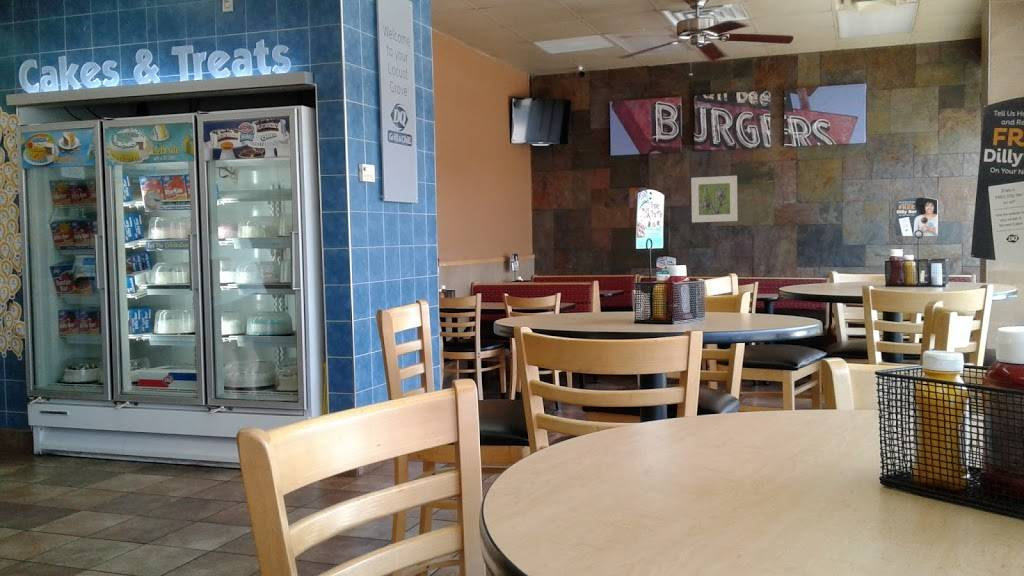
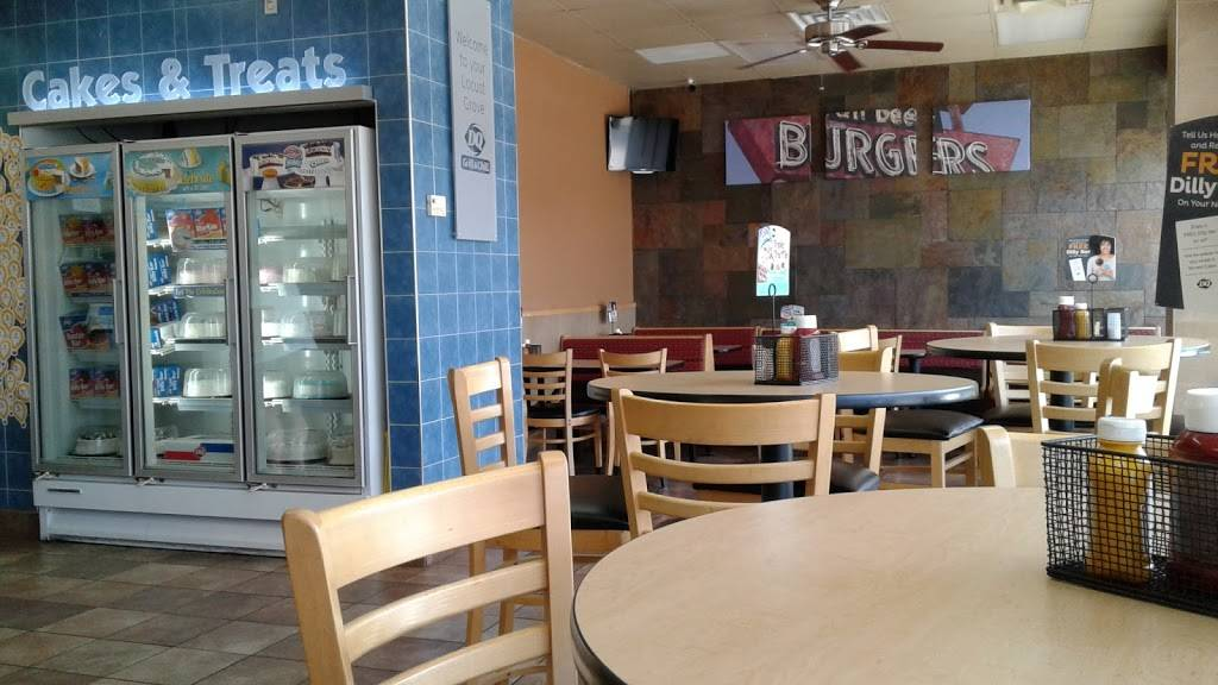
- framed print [690,175,739,223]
